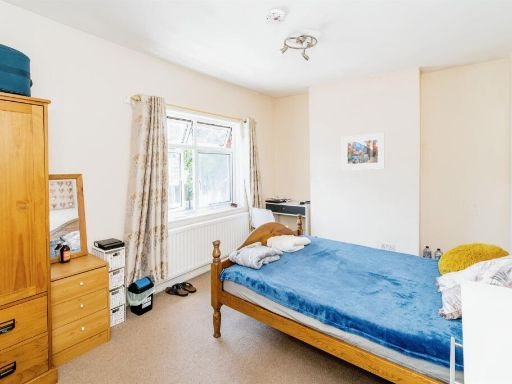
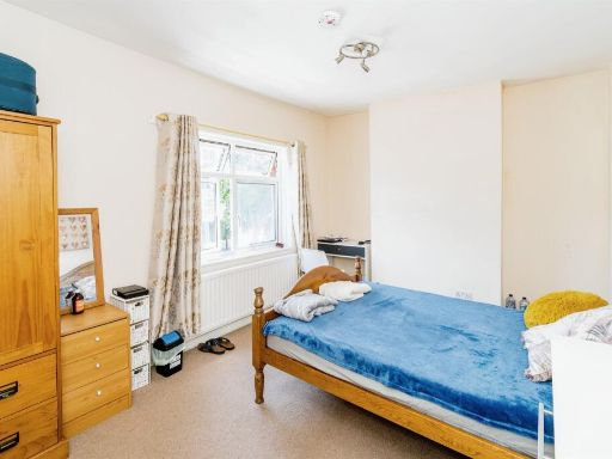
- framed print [341,132,385,171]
